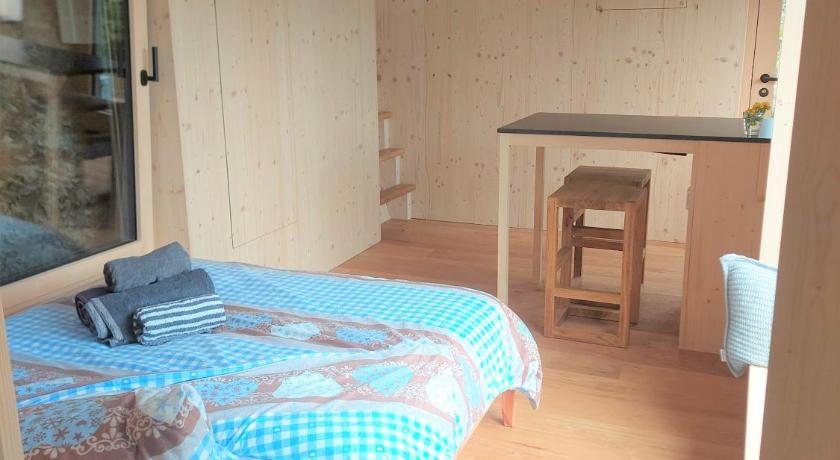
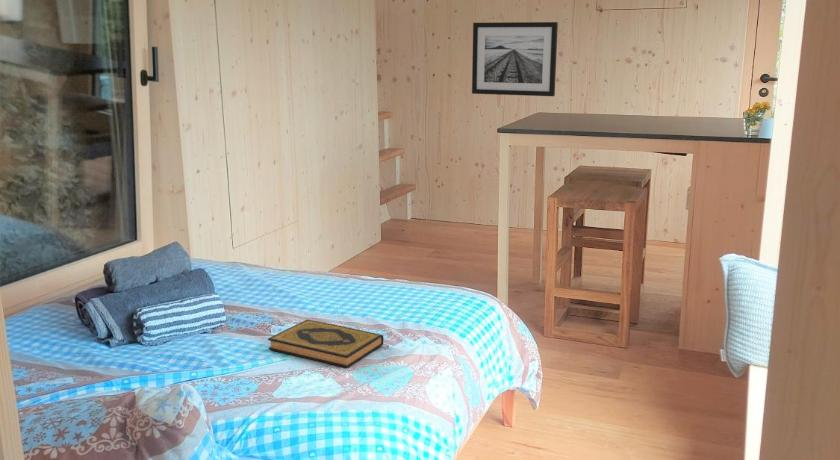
+ wall art [471,21,559,97]
+ hardback book [267,319,384,369]
